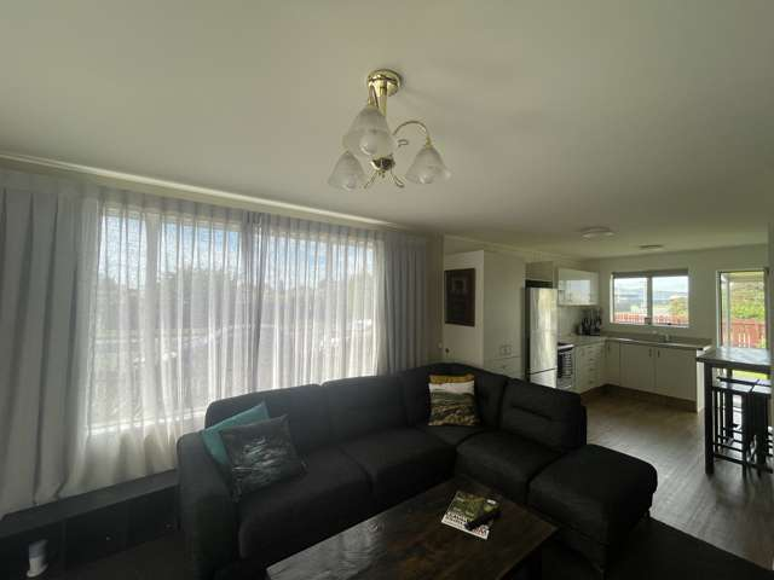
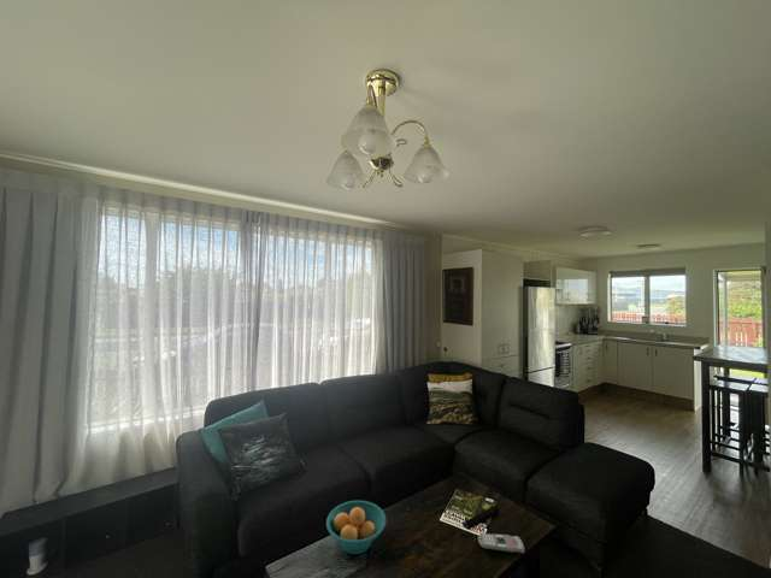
+ fruit bowl [325,500,387,555]
+ remote control [477,532,525,555]
